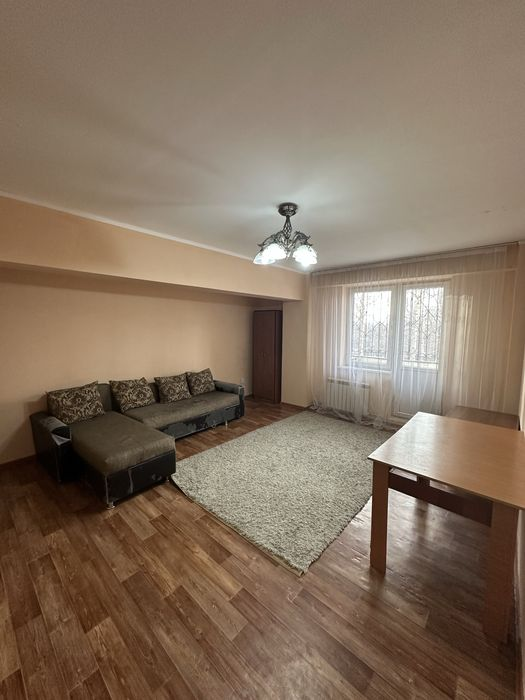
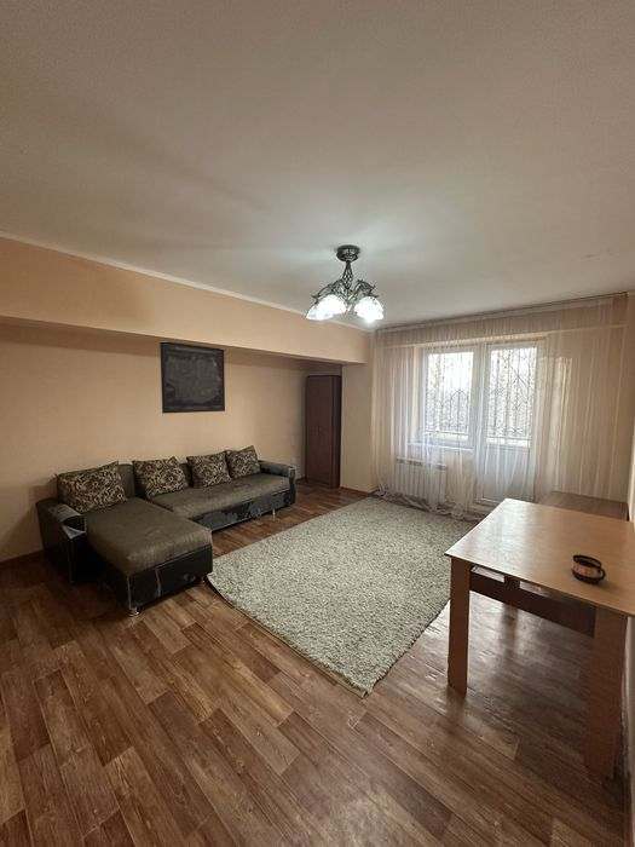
+ wall art [158,341,226,415]
+ cup [570,553,607,584]
